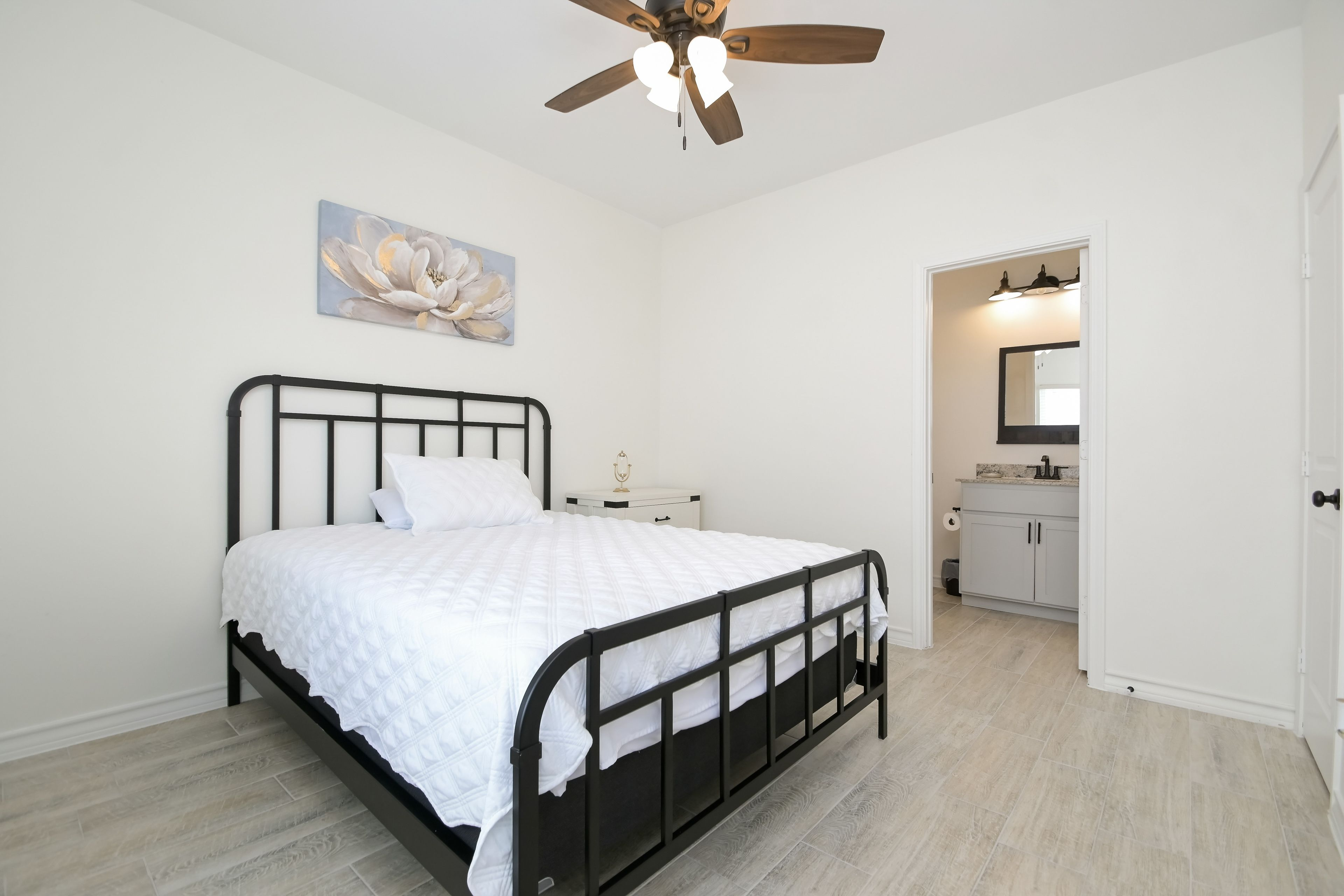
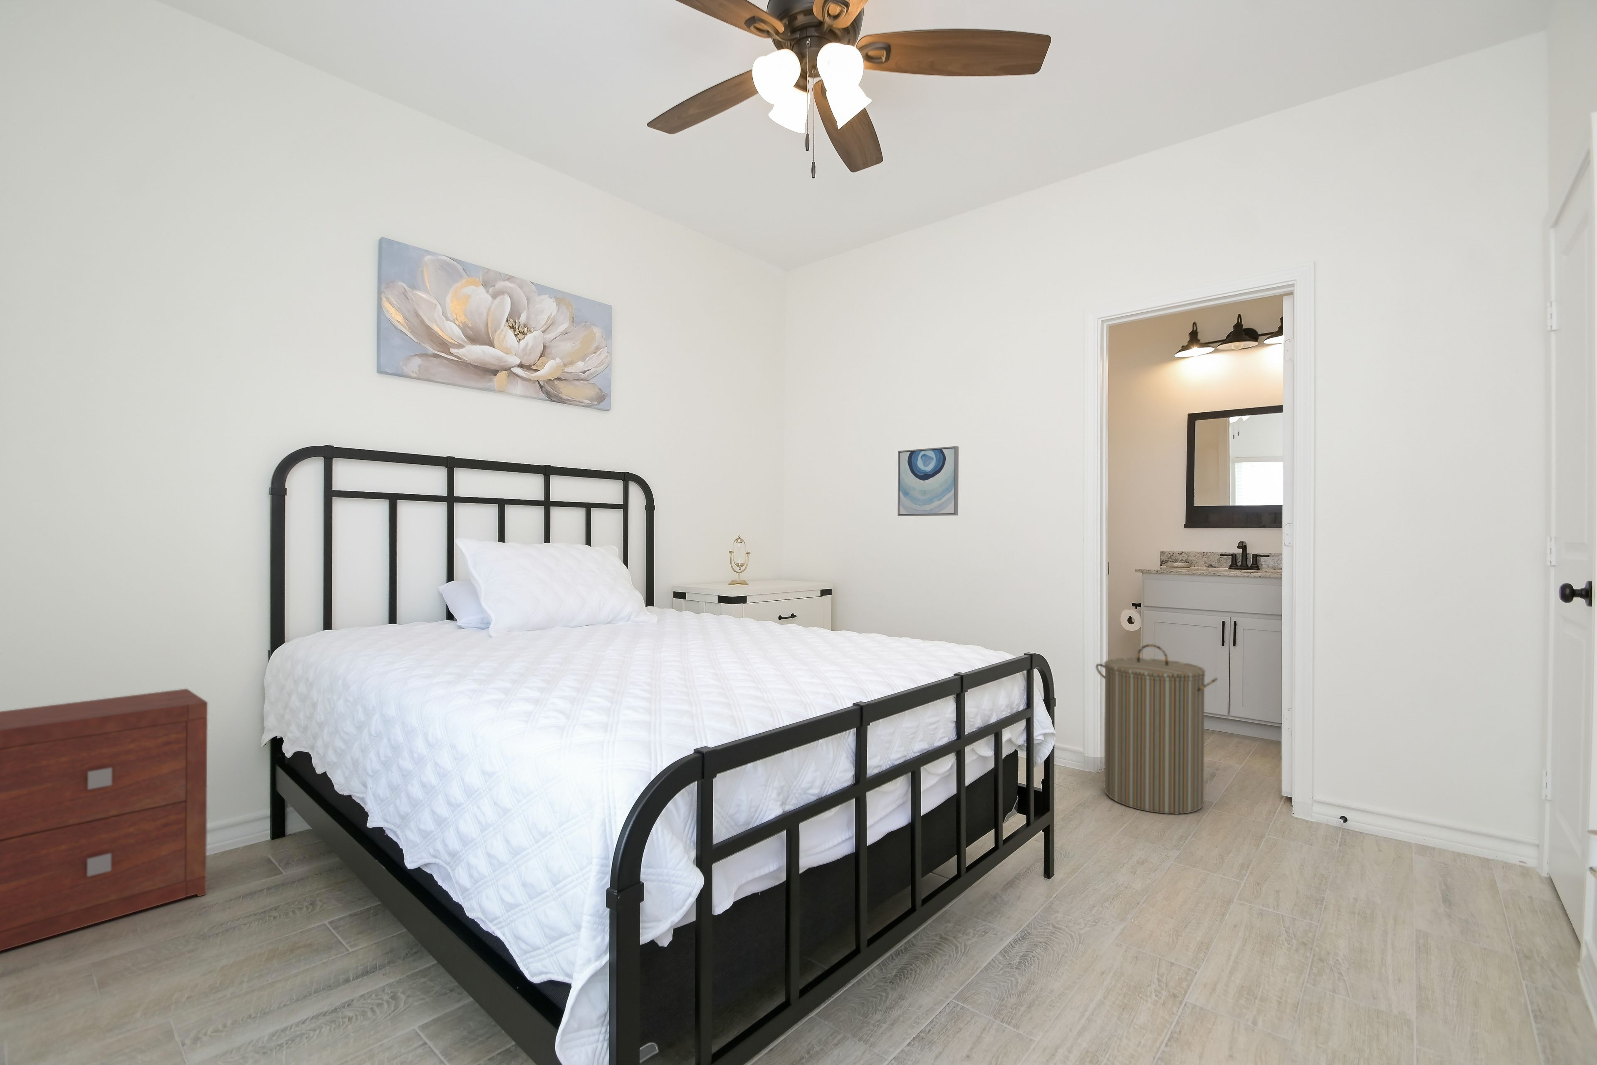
+ laundry hamper [1096,643,1218,814]
+ nightstand [0,688,208,951]
+ wall art [897,446,959,517]
